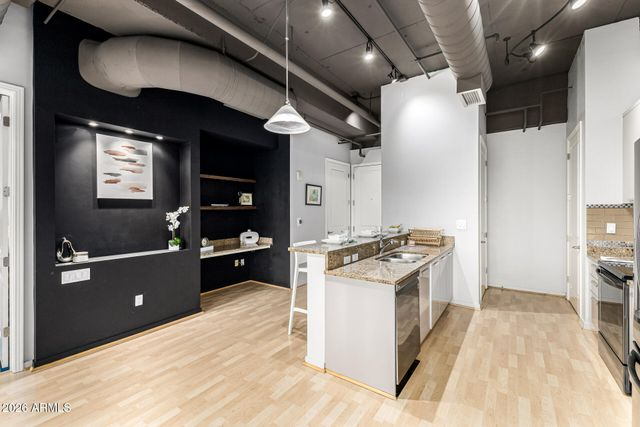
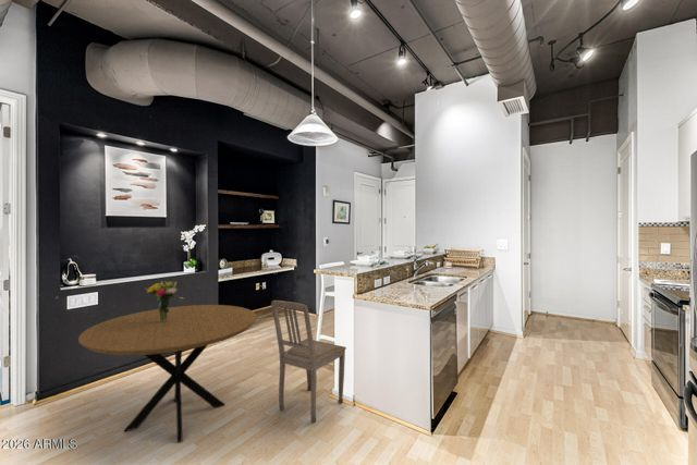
+ dining table [77,304,258,443]
+ bouquet [144,280,185,322]
+ dining chair [270,299,347,424]
